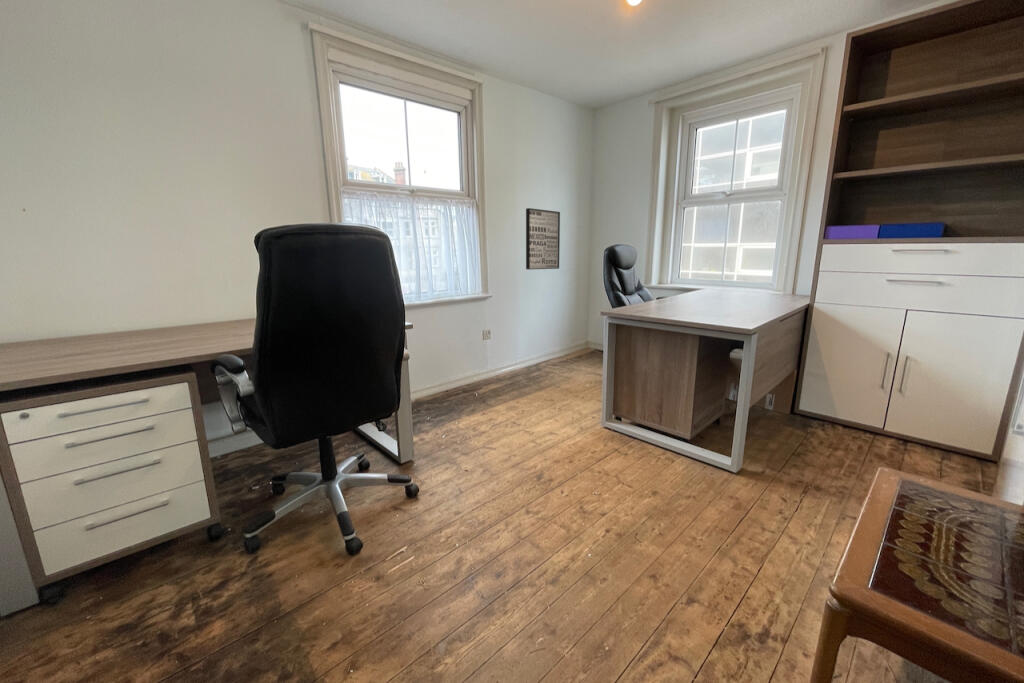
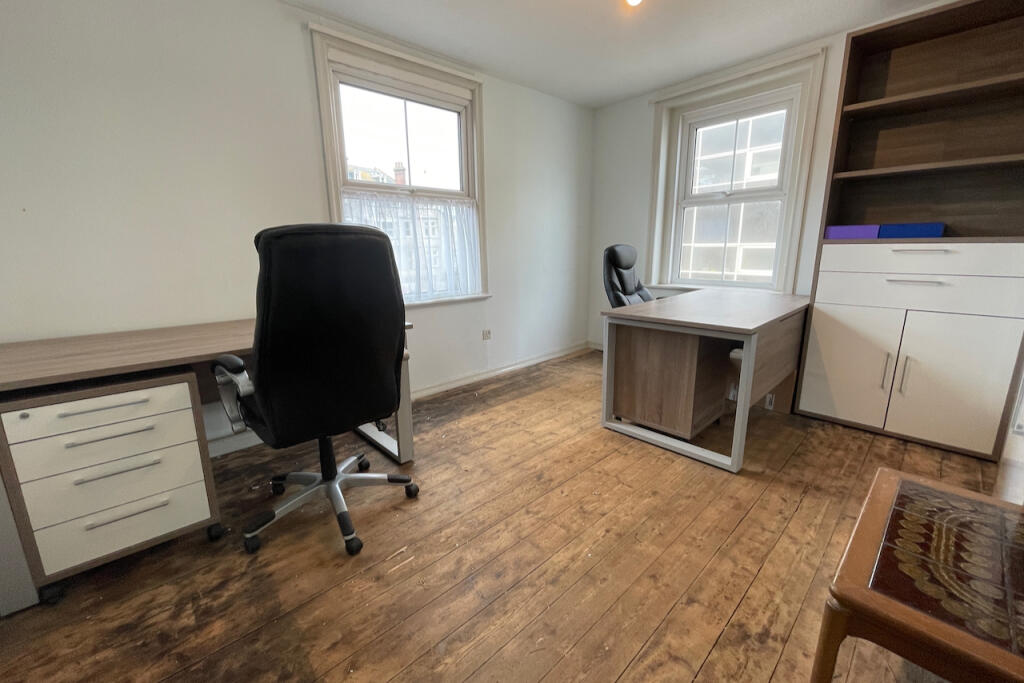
- wall art [525,207,561,270]
